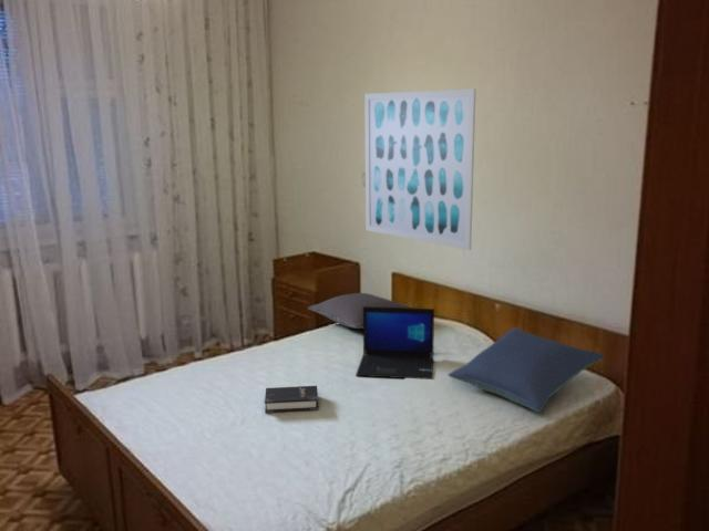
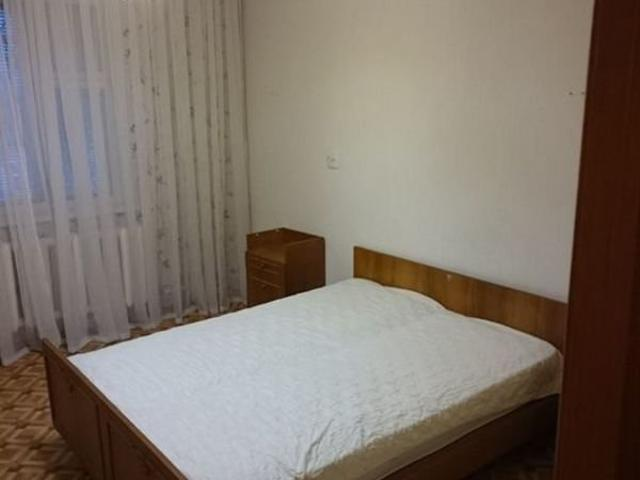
- wall art [363,87,476,251]
- pillow [307,292,412,330]
- pillow [448,326,606,414]
- laptop [354,306,435,381]
- hardback book [264,385,319,414]
